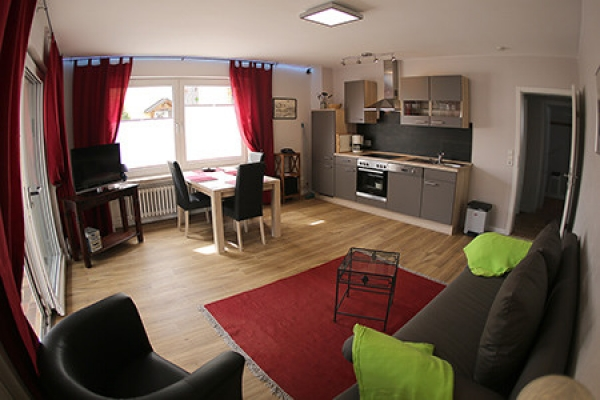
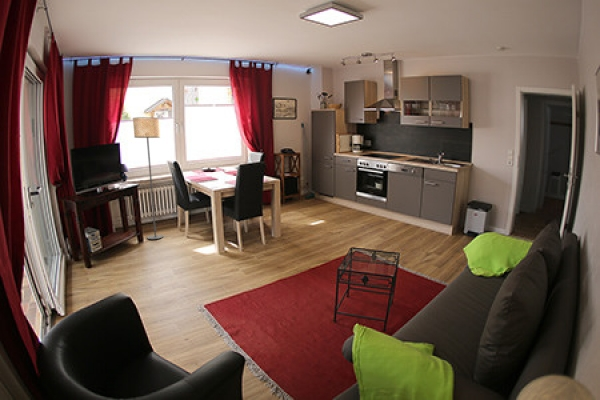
+ floor lamp [132,116,164,240]
